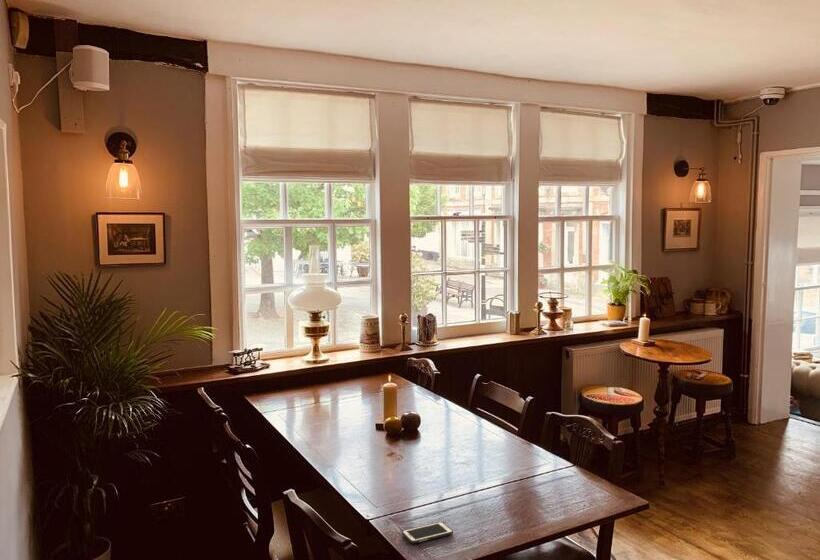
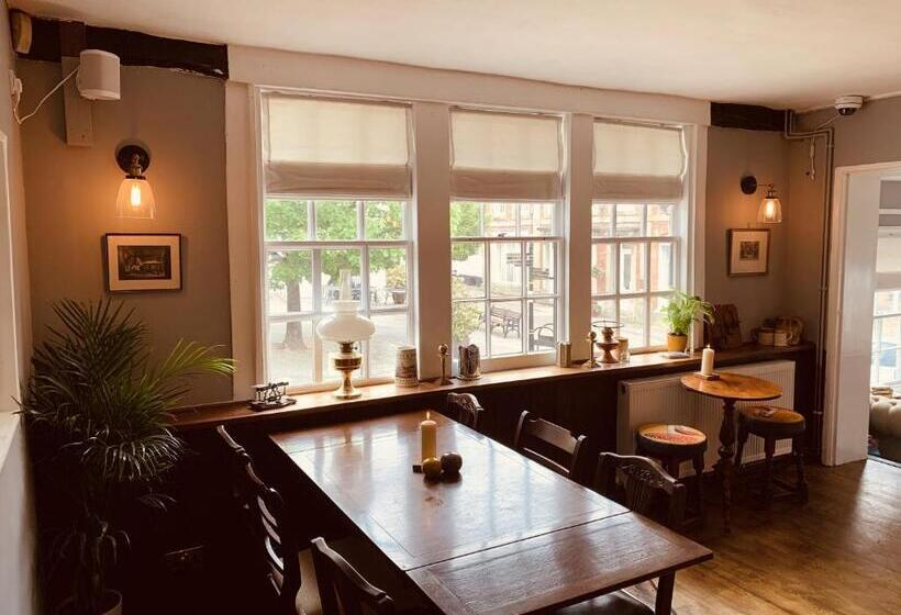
- cell phone [401,521,454,544]
